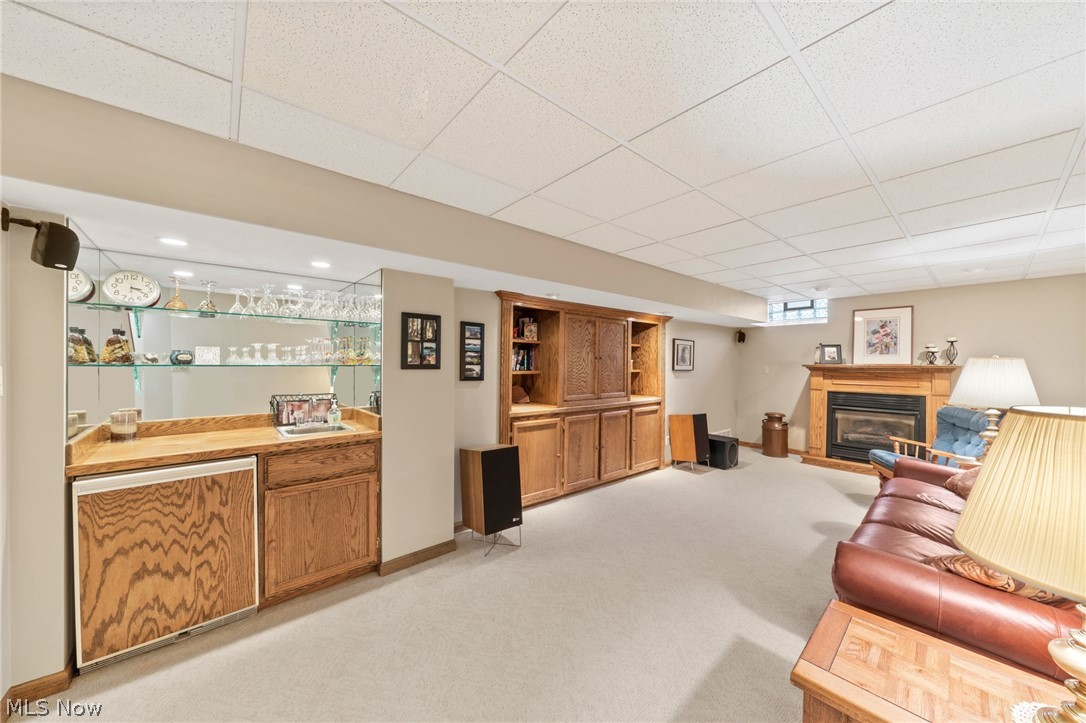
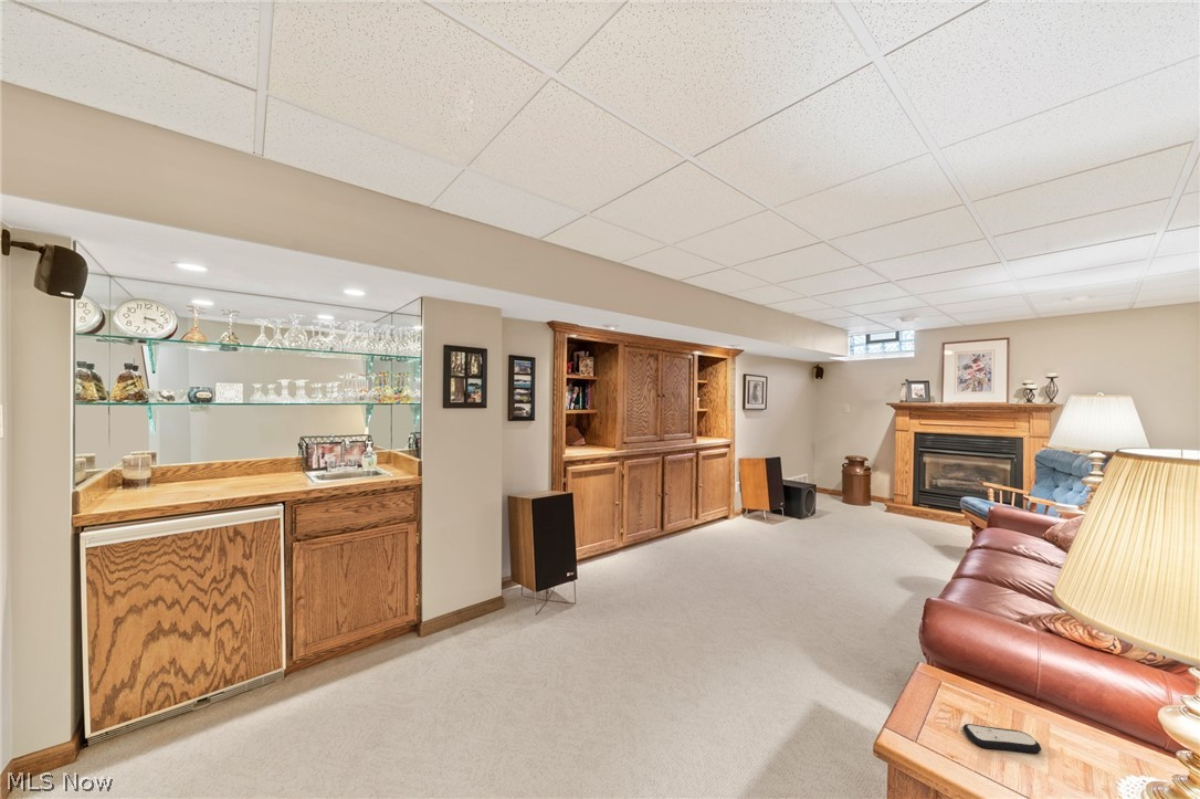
+ remote control [961,723,1042,754]
